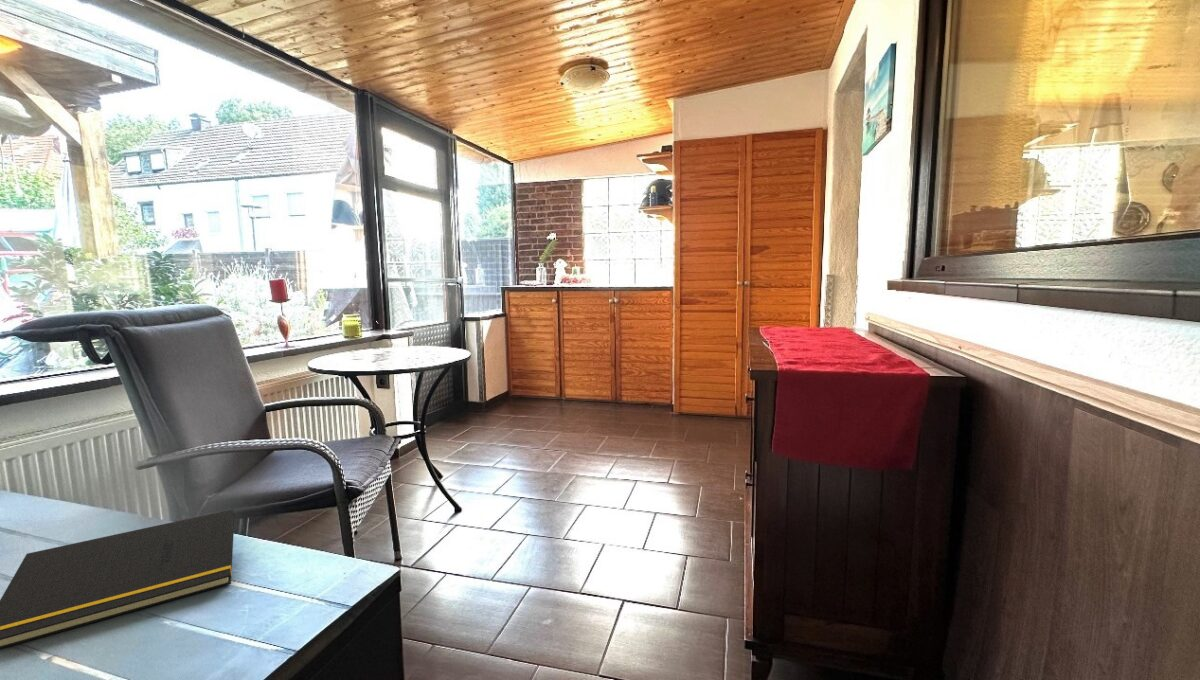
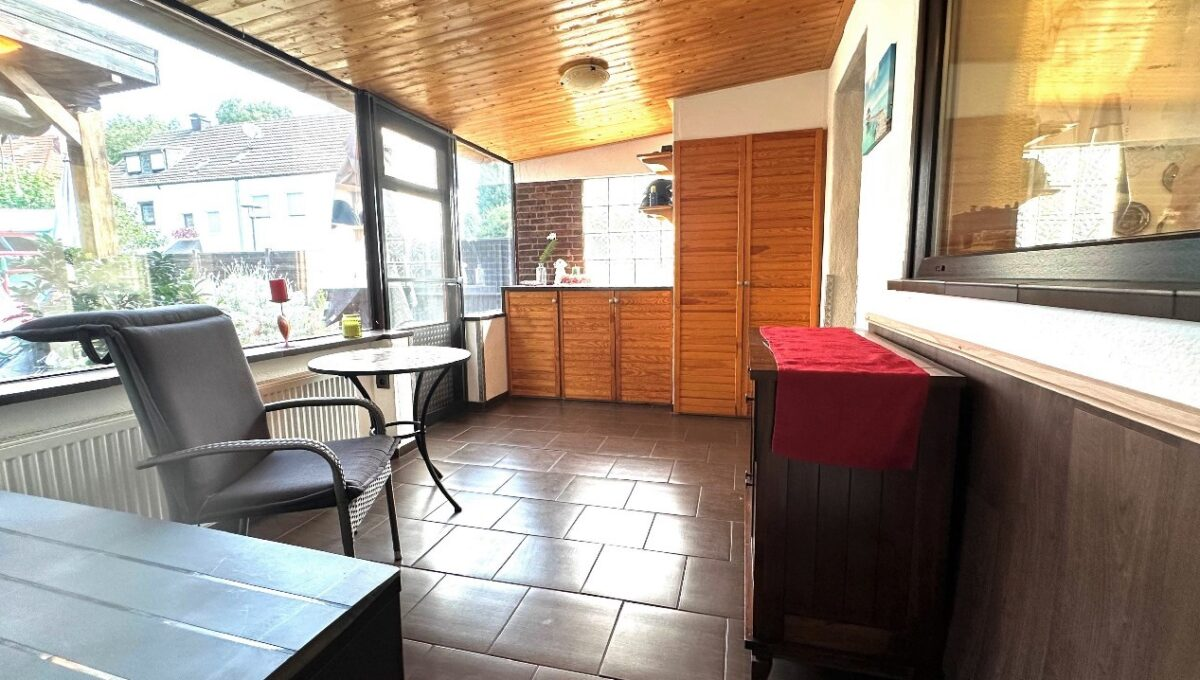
- notepad [0,508,236,650]
